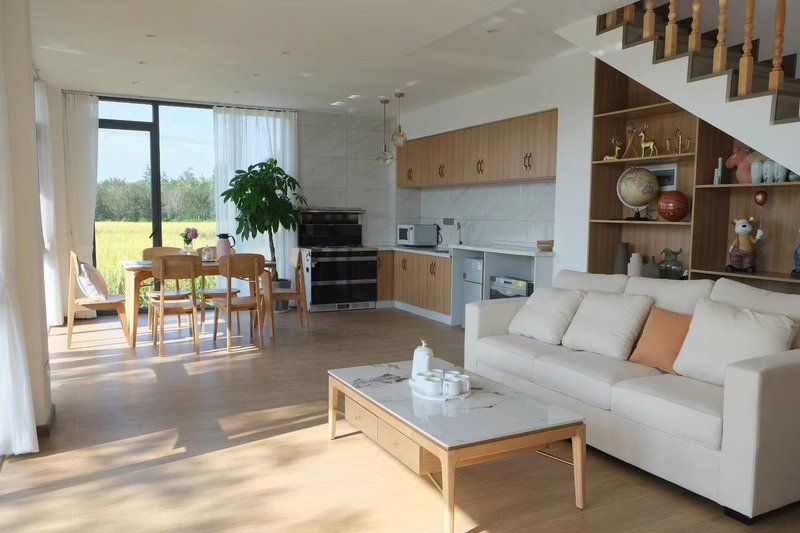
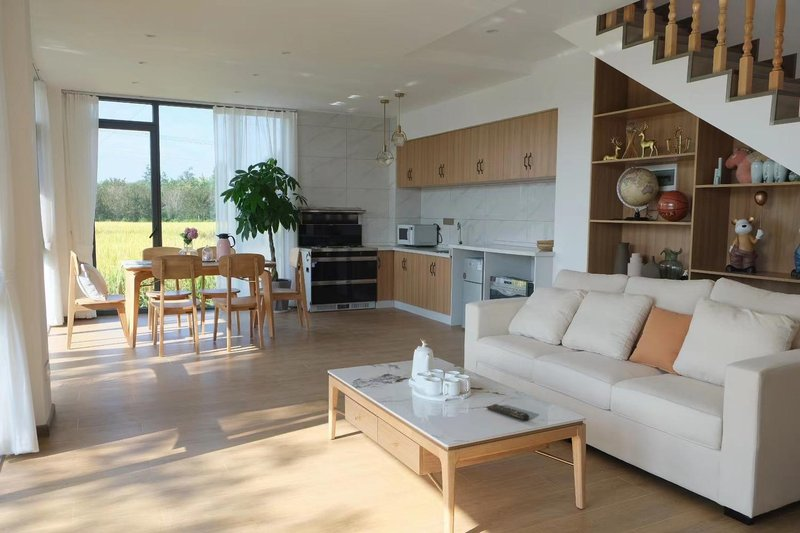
+ remote control [486,403,530,422]
